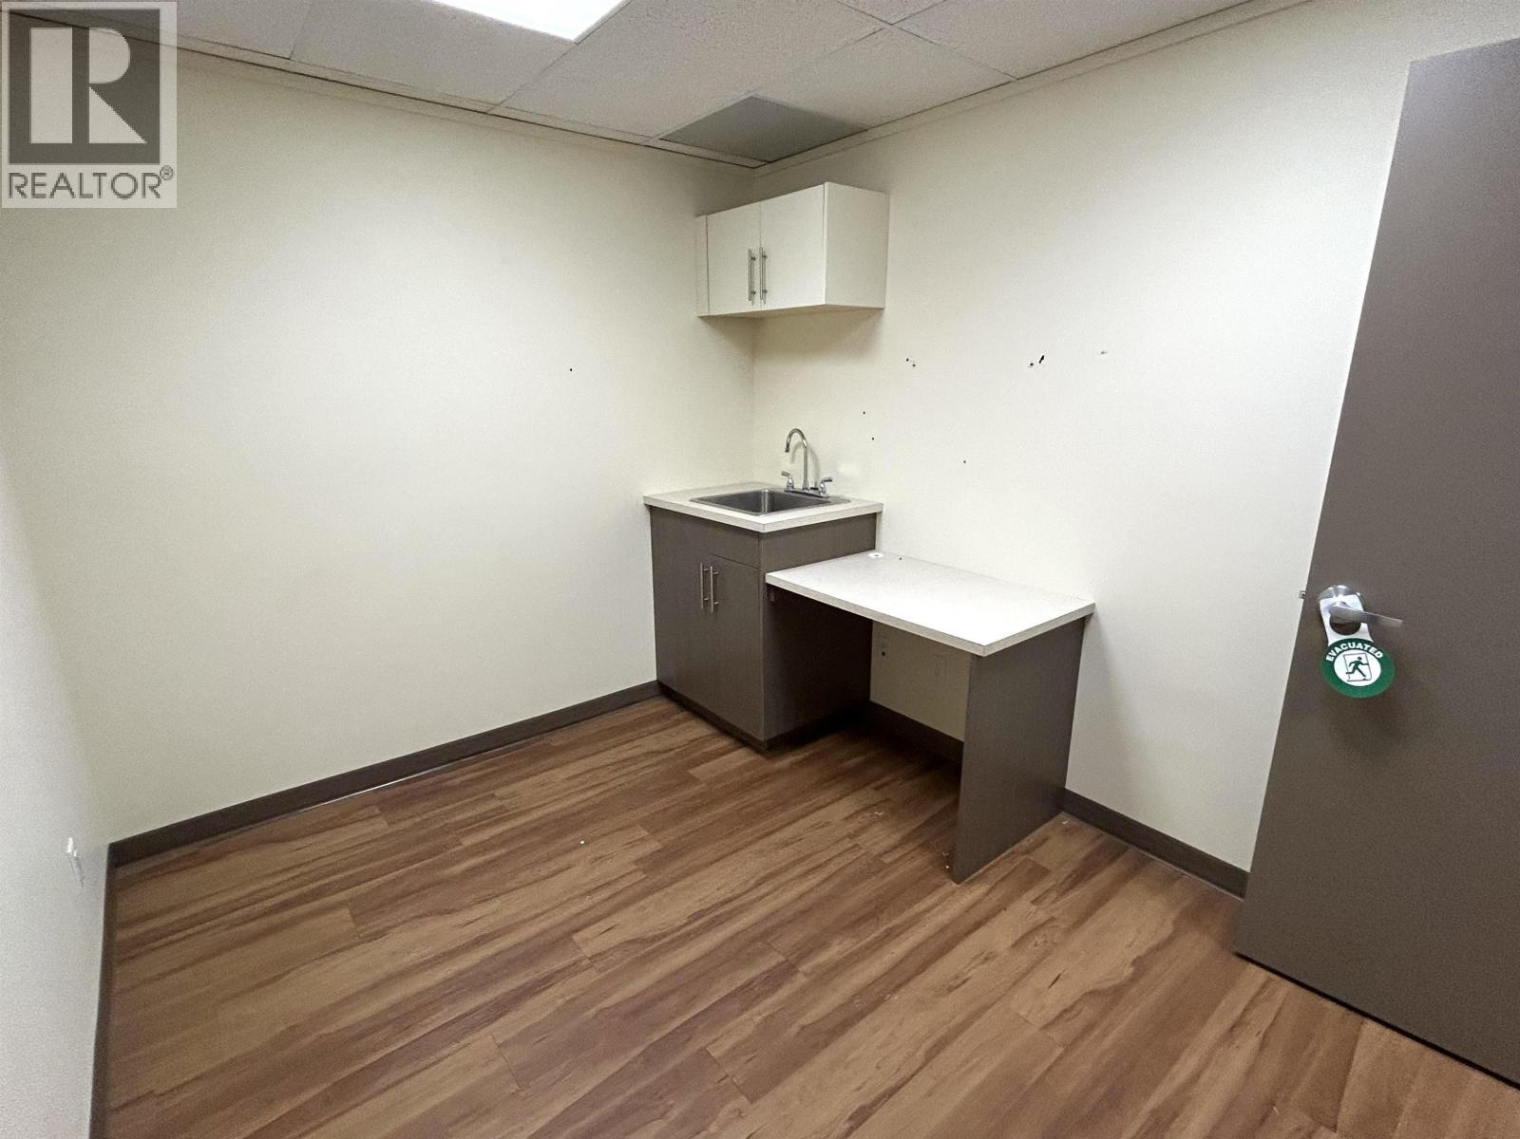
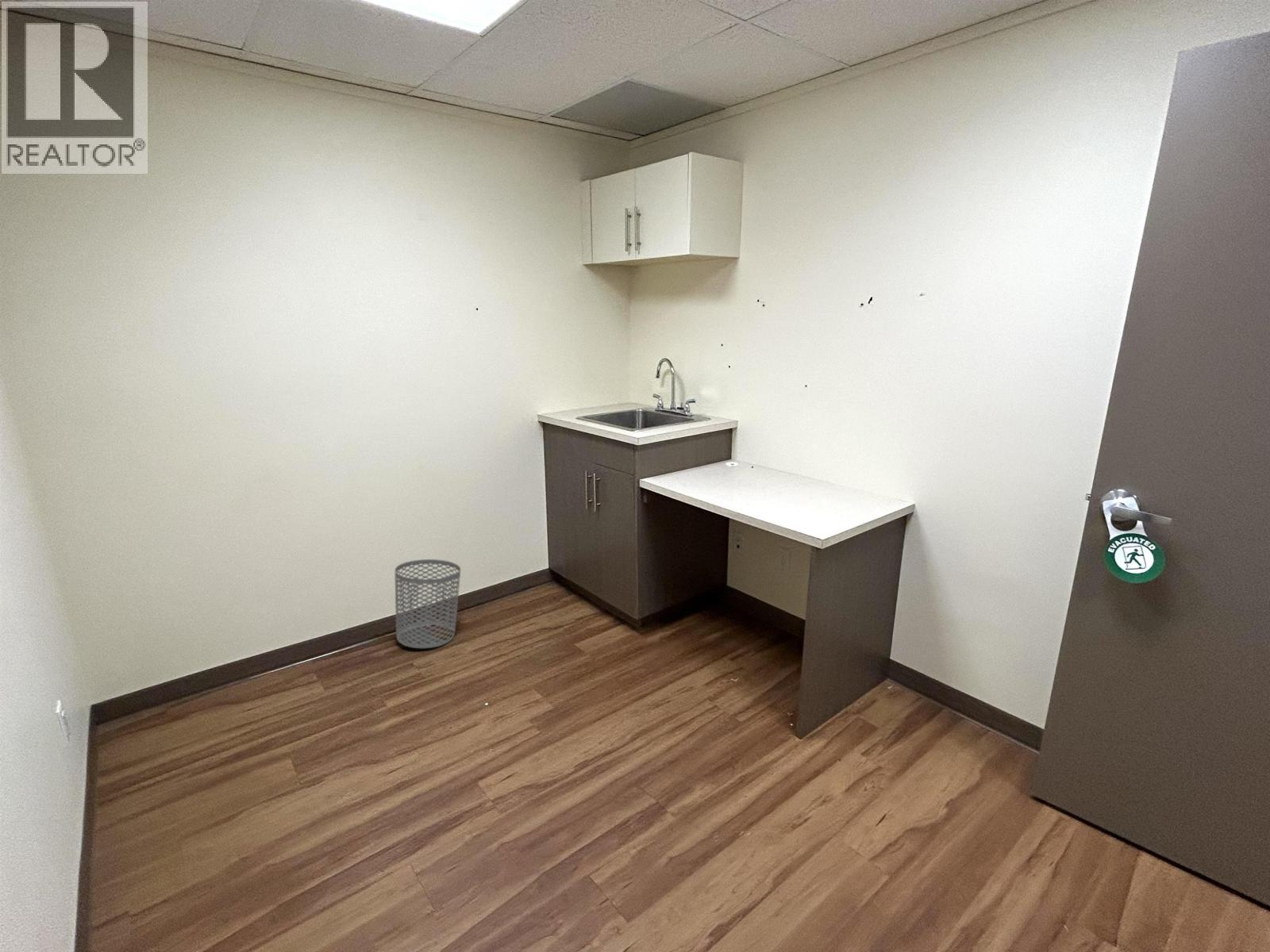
+ waste bin [394,559,461,649]
